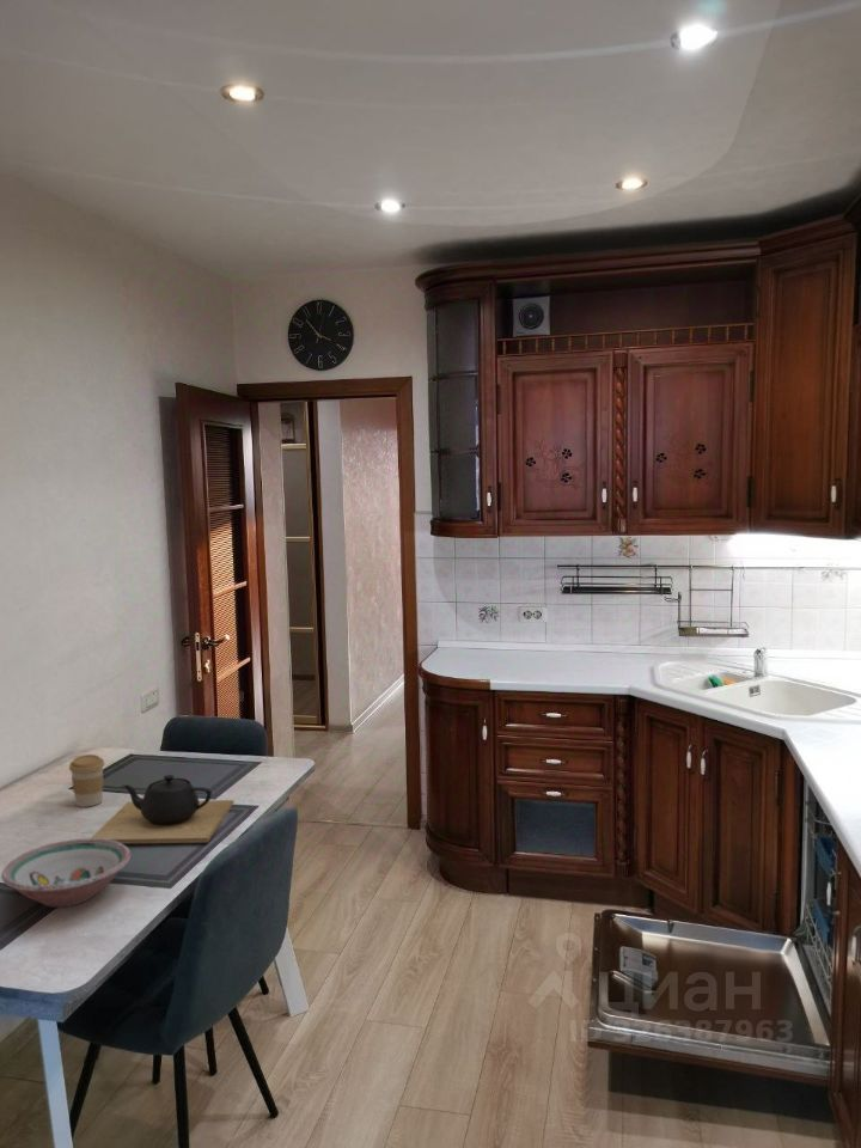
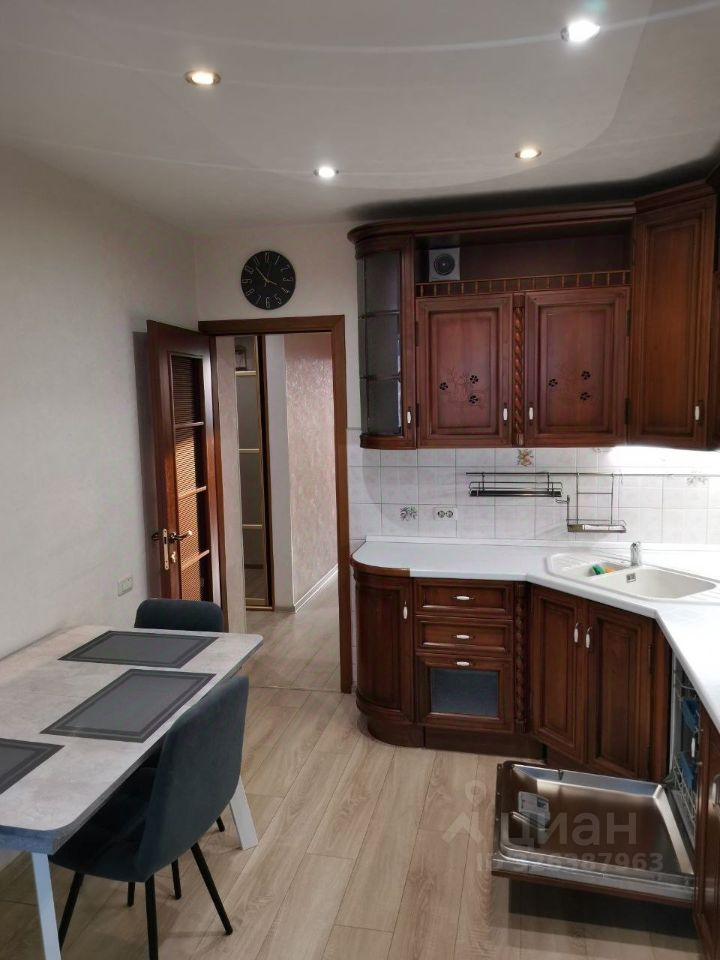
- teapot [90,774,234,844]
- bowl [0,837,132,909]
- coffee cup [68,753,105,808]
